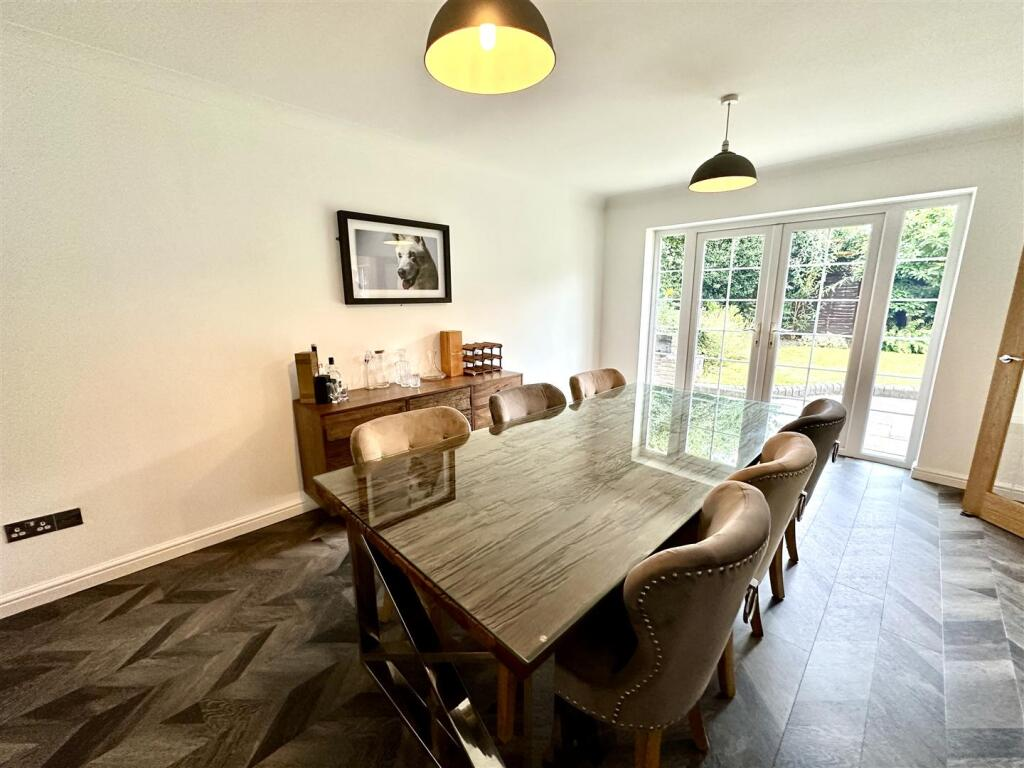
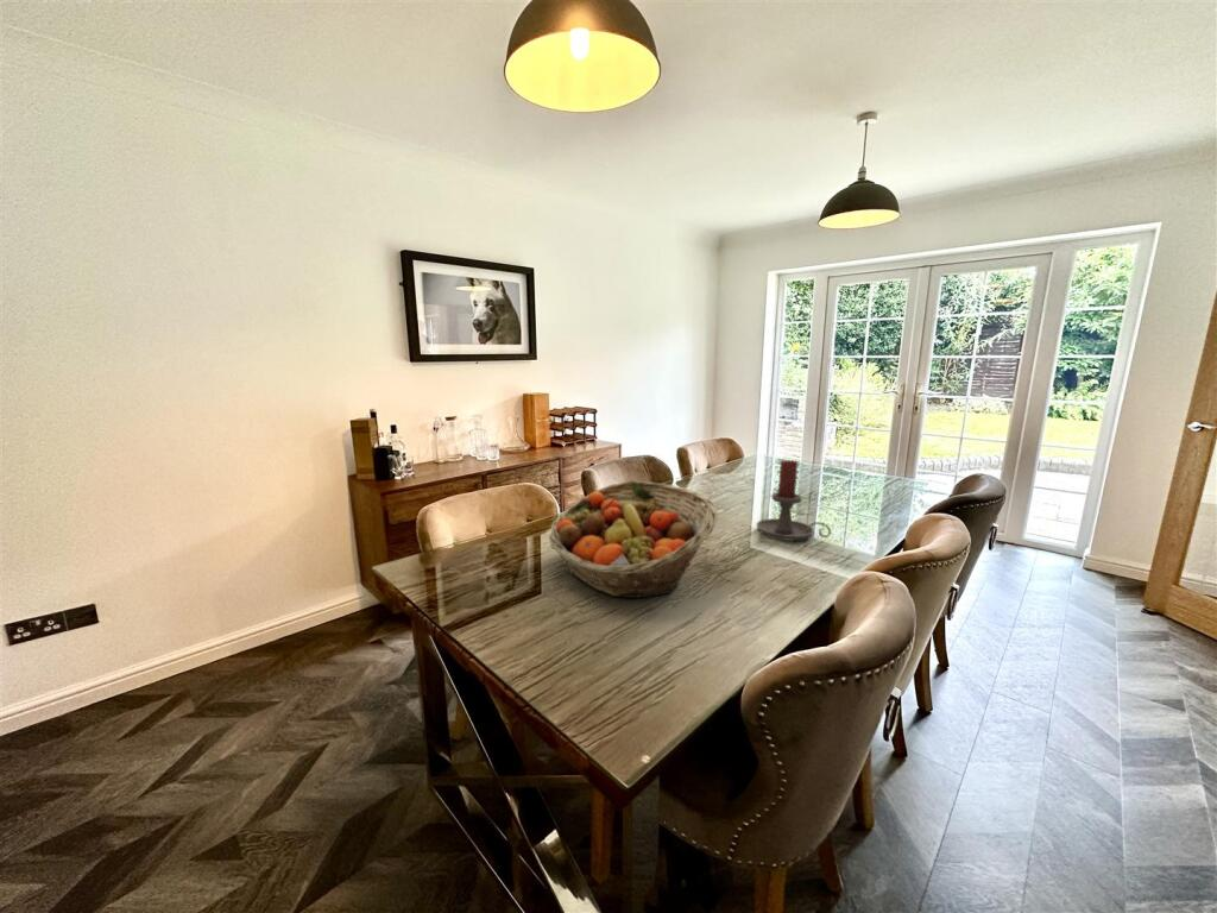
+ candle holder [756,459,832,542]
+ fruit basket [548,480,718,599]
